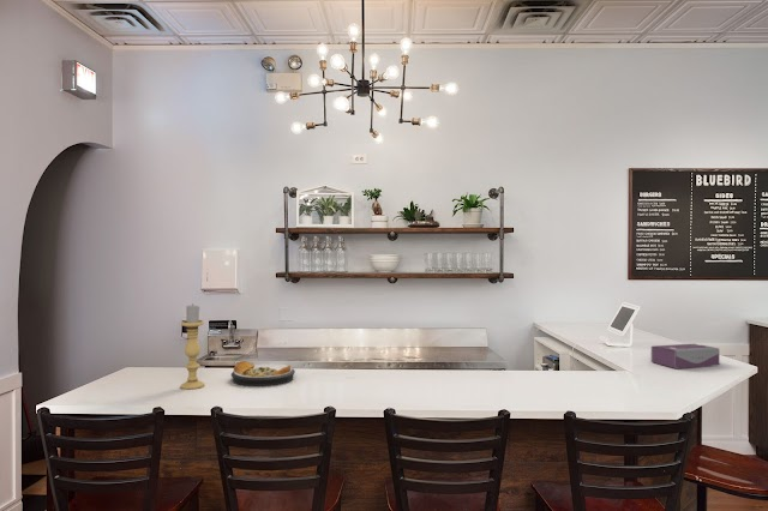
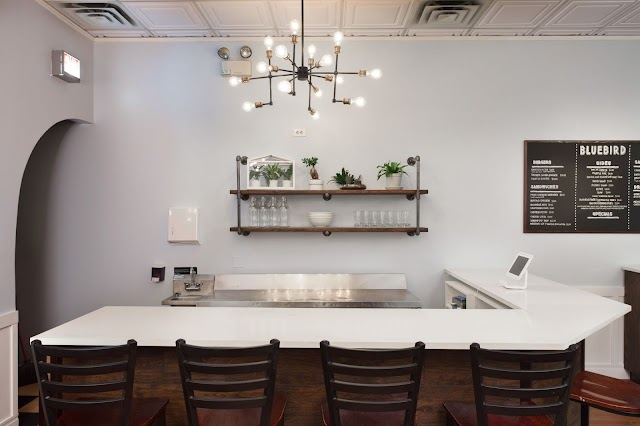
- candle holder [180,302,205,391]
- plate [230,360,296,387]
- tissue box [650,343,721,369]
